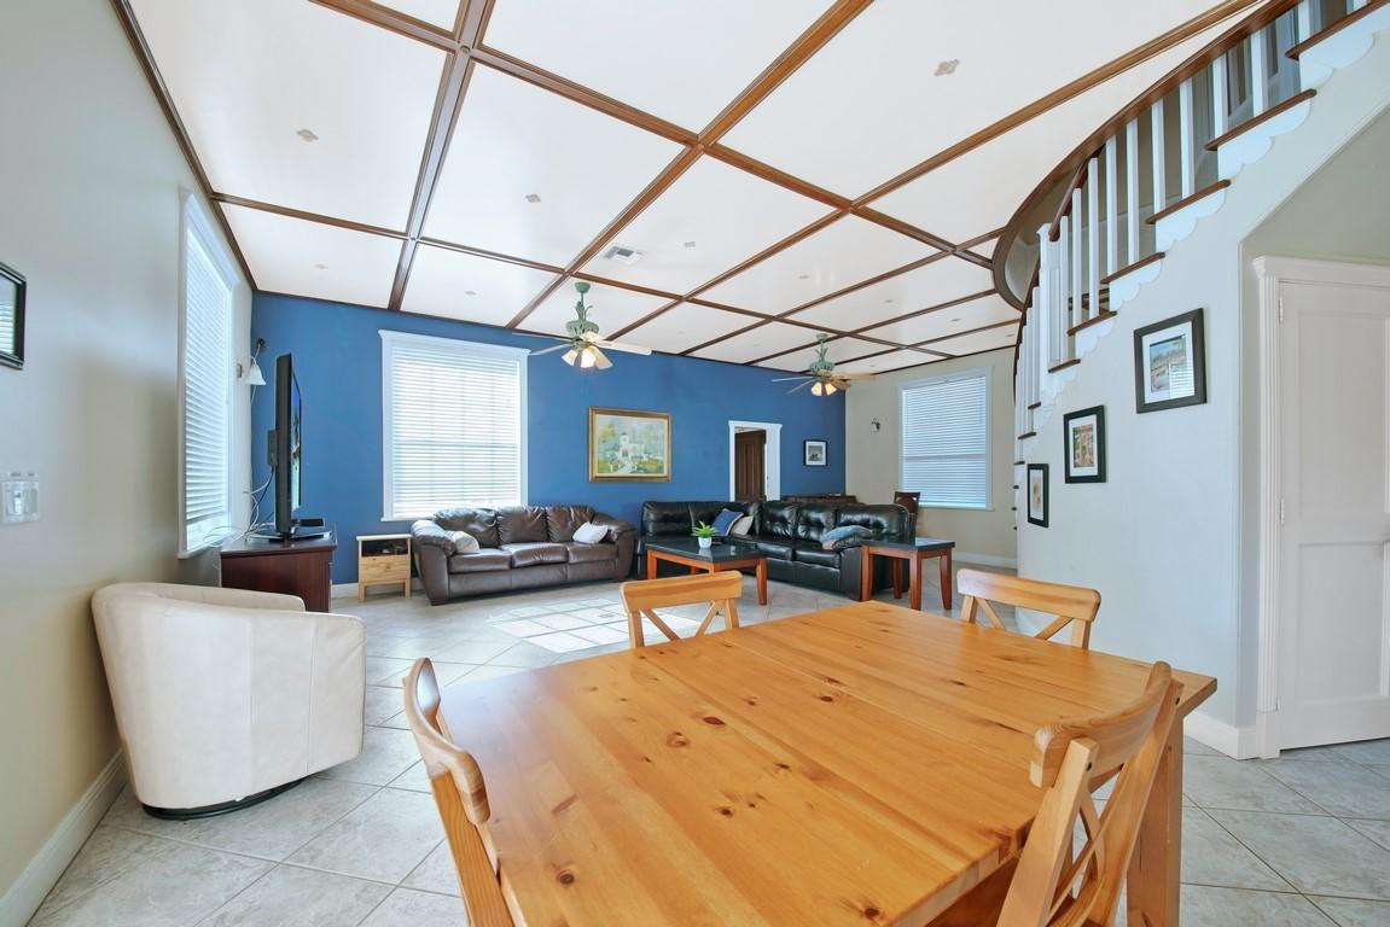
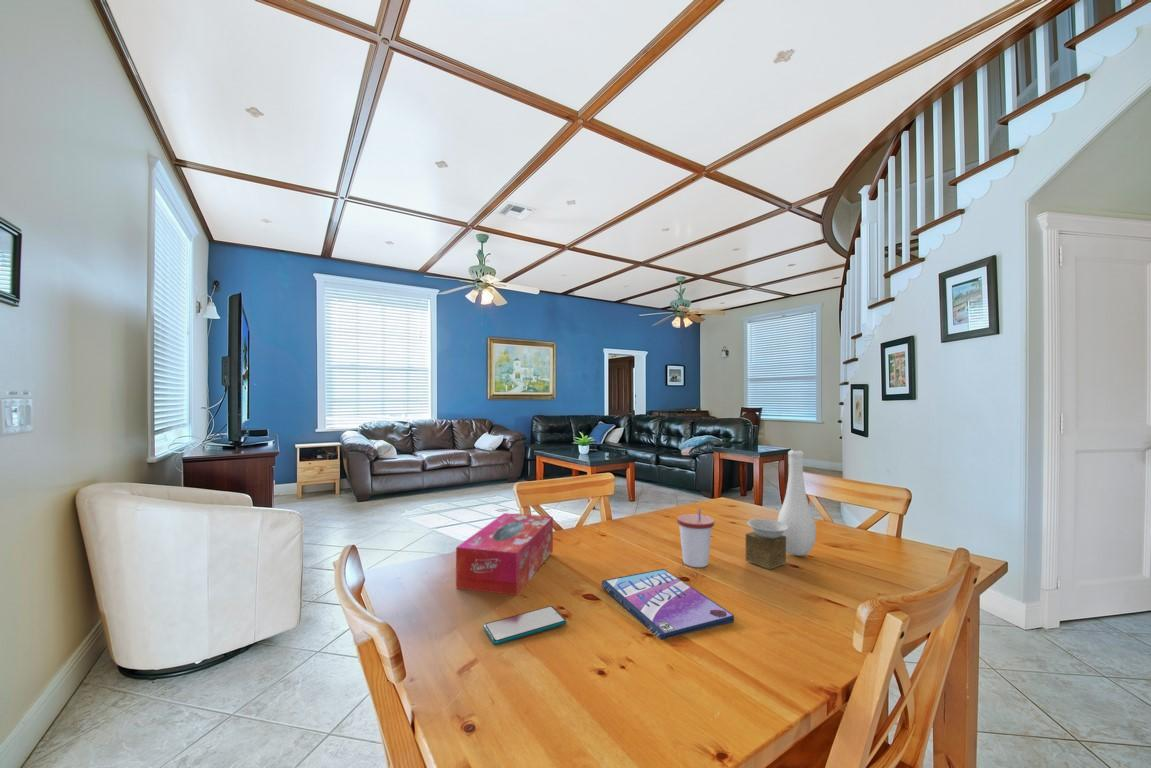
+ cup [676,508,715,568]
+ vase [745,449,817,570]
+ tissue box [455,512,554,596]
+ video game case [601,568,735,640]
+ smartphone [483,605,568,646]
